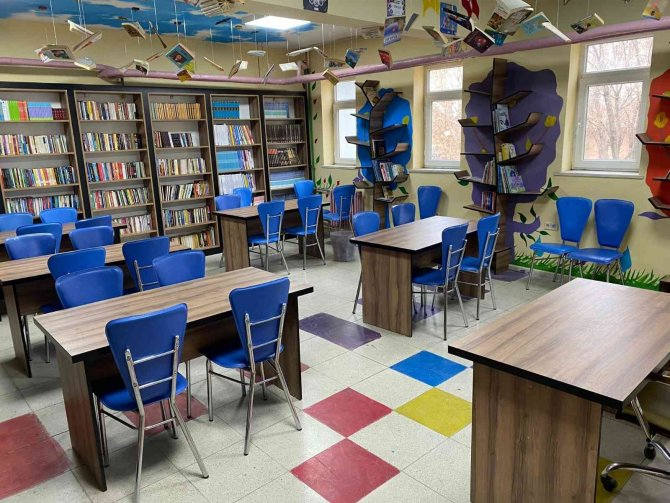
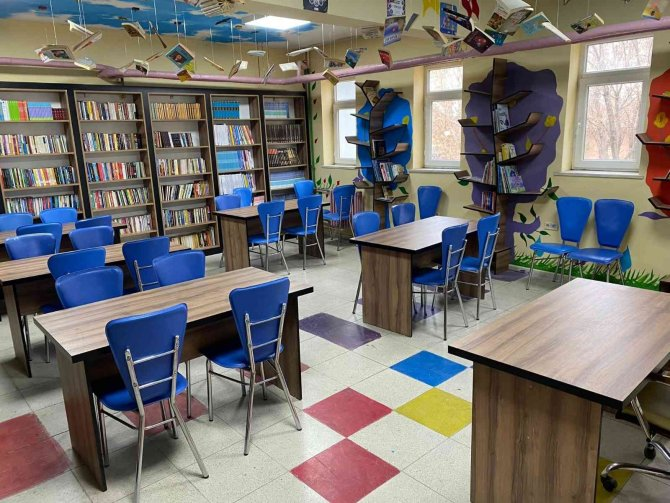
- waste bin [329,230,357,262]
